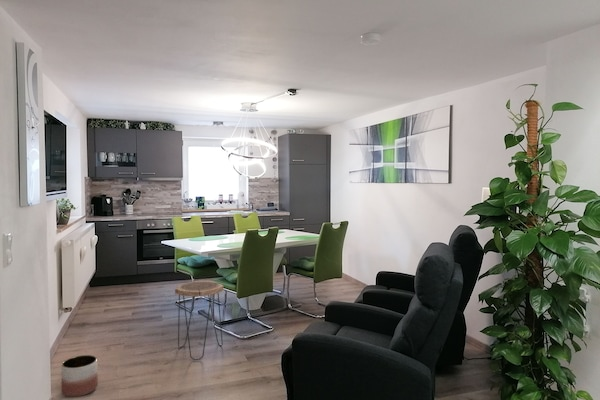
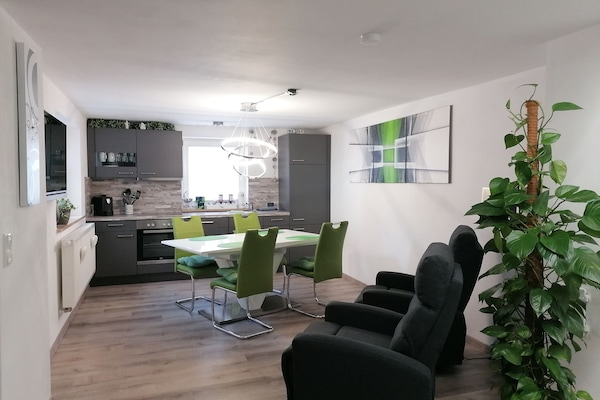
- side table [174,279,224,361]
- planter [60,354,99,398]
